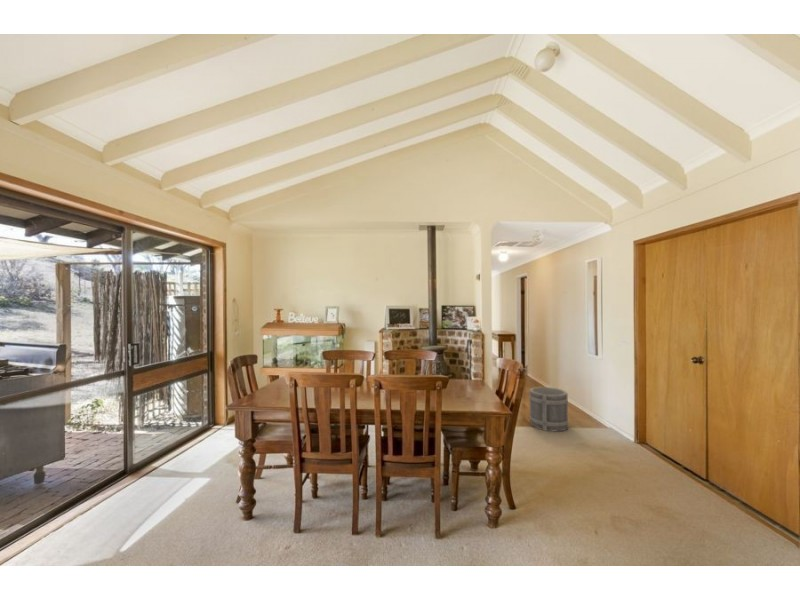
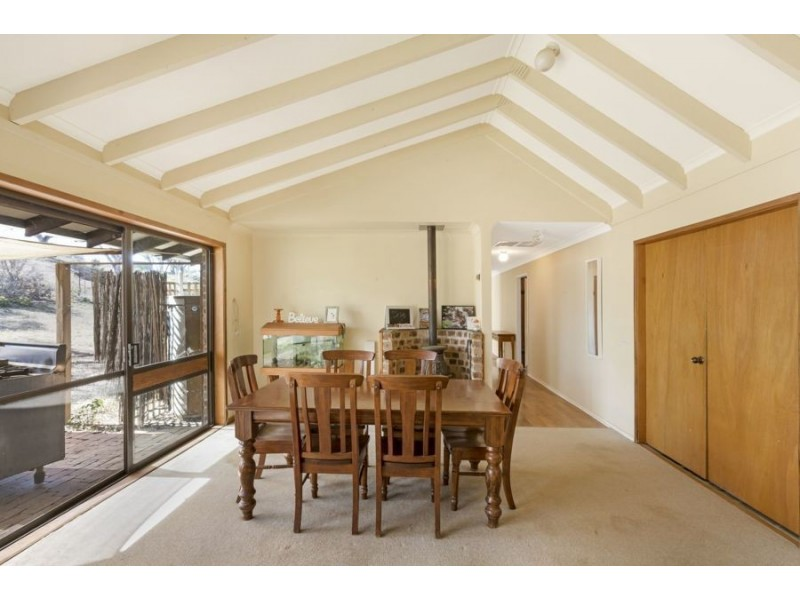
- bucket [528,386,569,432]
